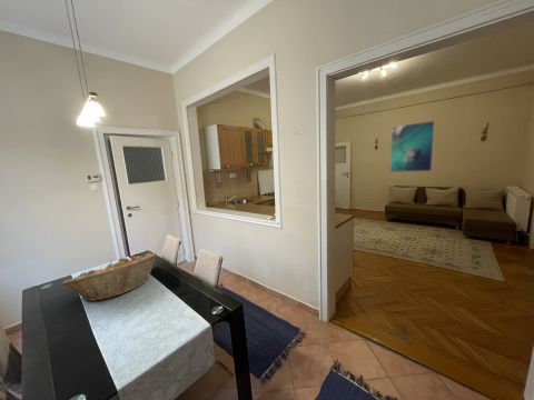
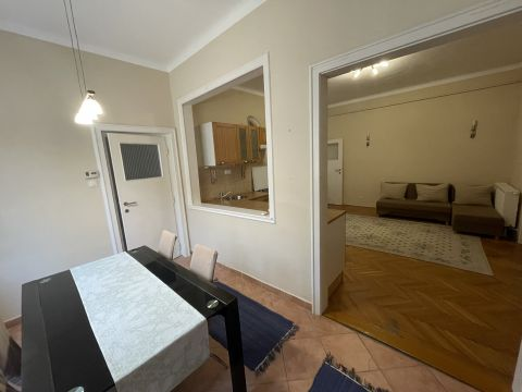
- fruit basket [61,252,158,302]
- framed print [389,120,436,173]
